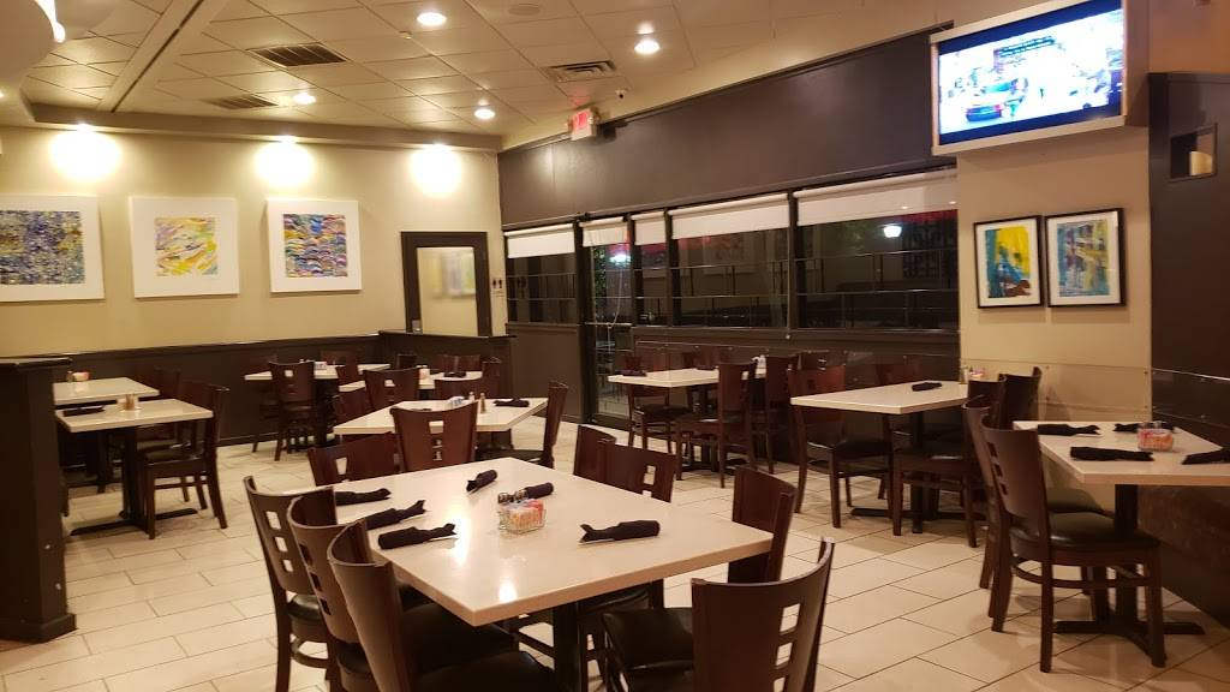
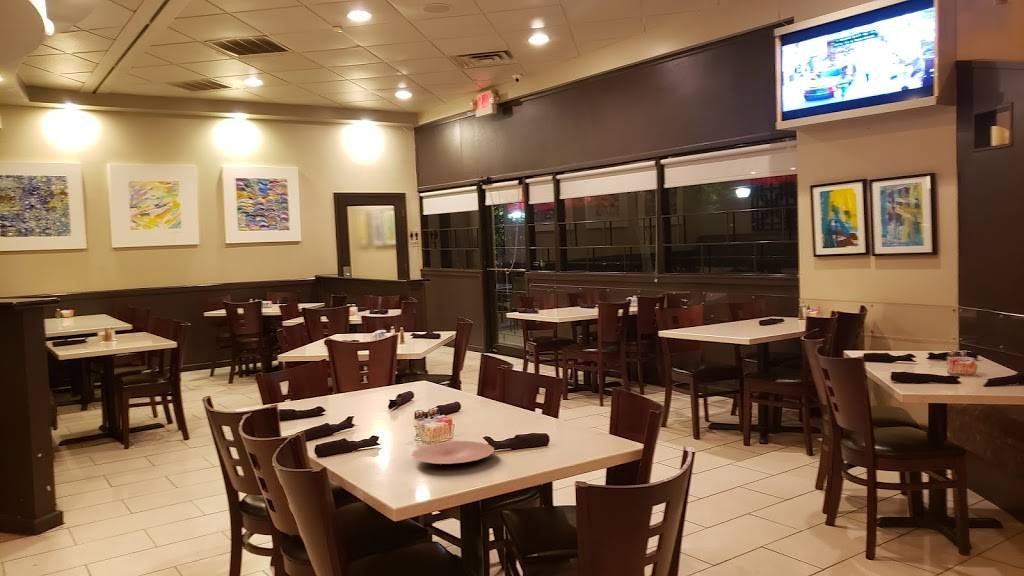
+ plate [411,440,495,465]
